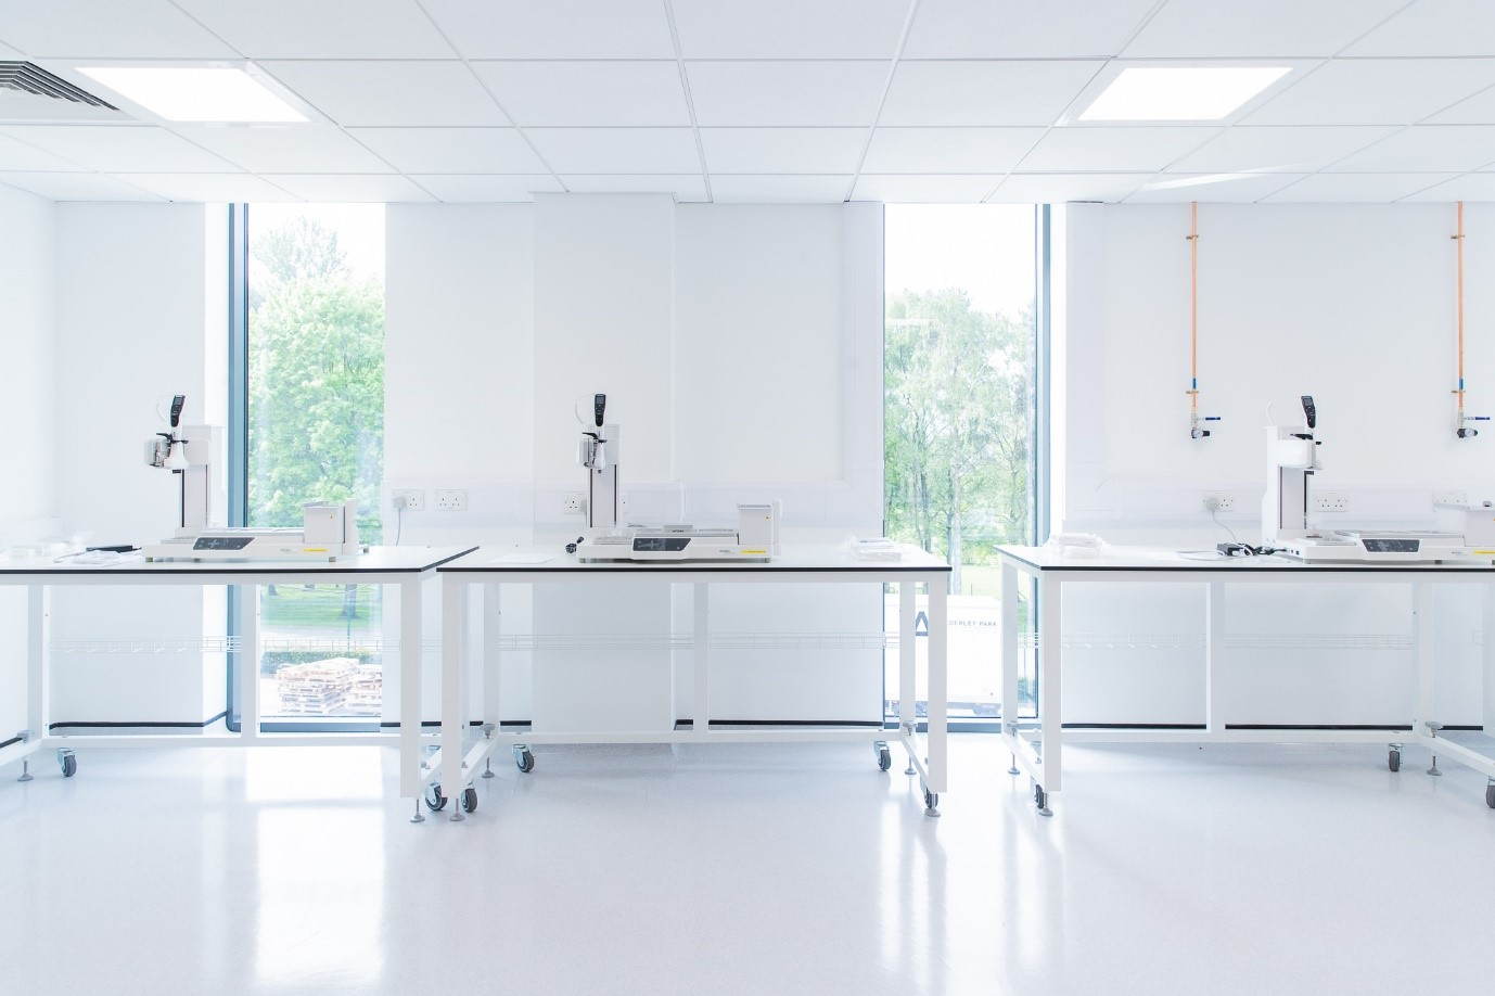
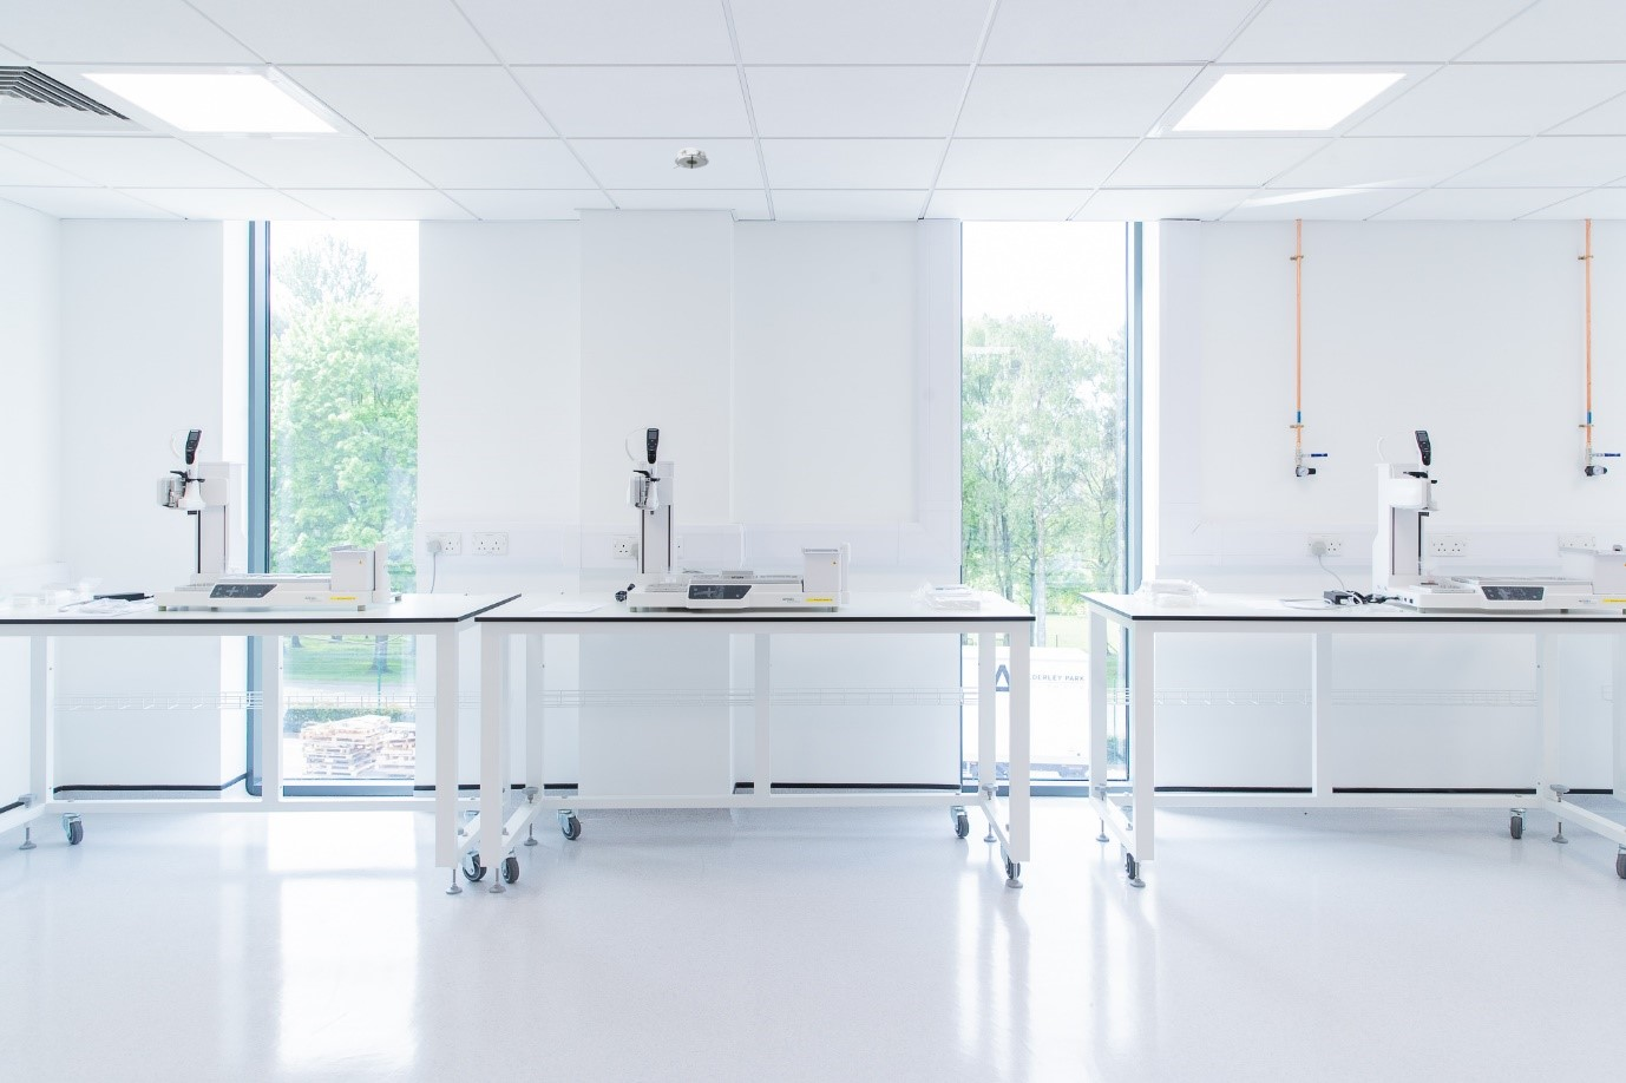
+ smoke detector [672,147,711,170]
